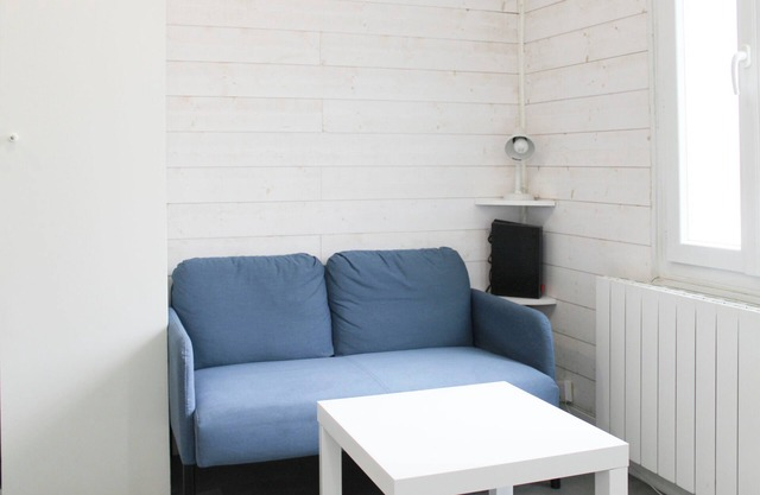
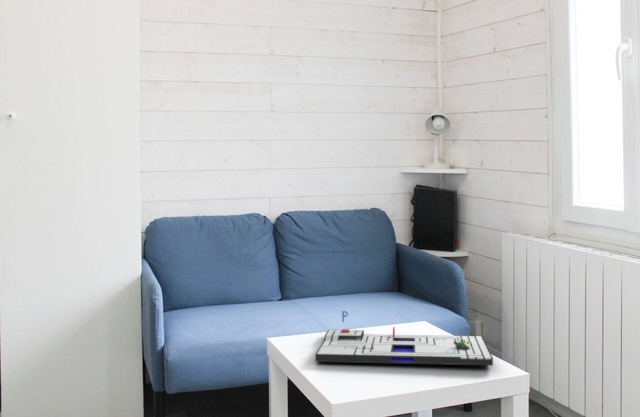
+ board game [314,310,494,367]
